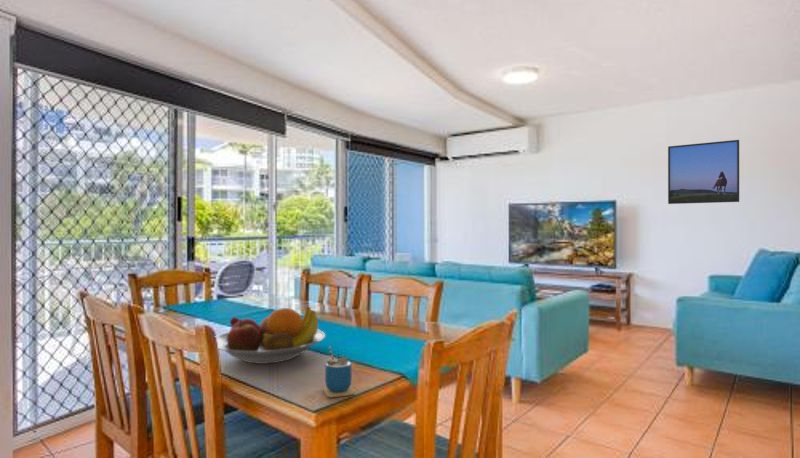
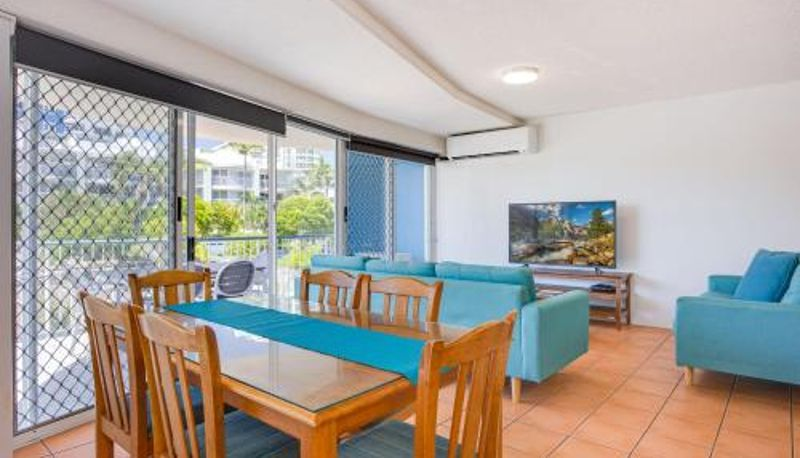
- fruit bowl [215,306,326,365]
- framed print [667,139,740,205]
- cup [322,345,355,398]
